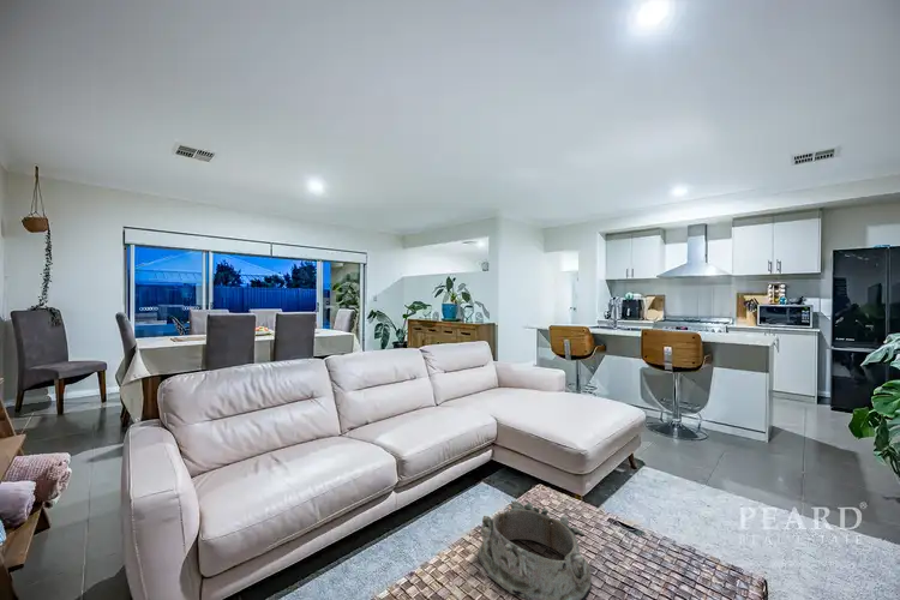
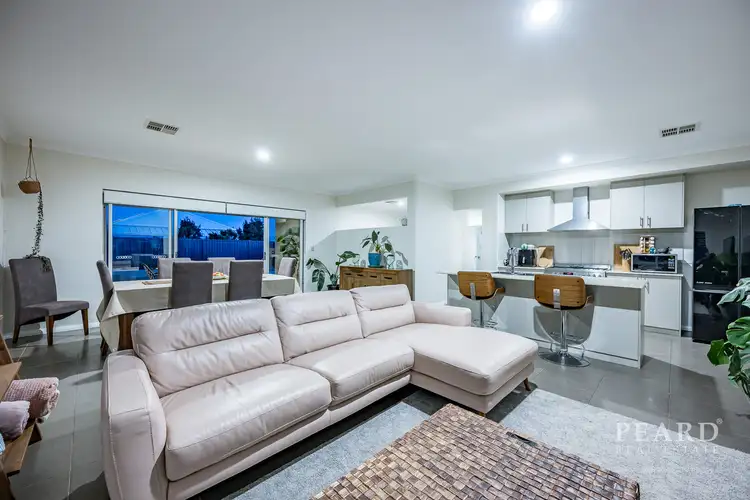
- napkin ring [478,499,593,600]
